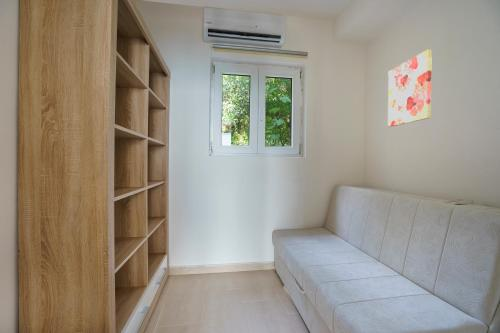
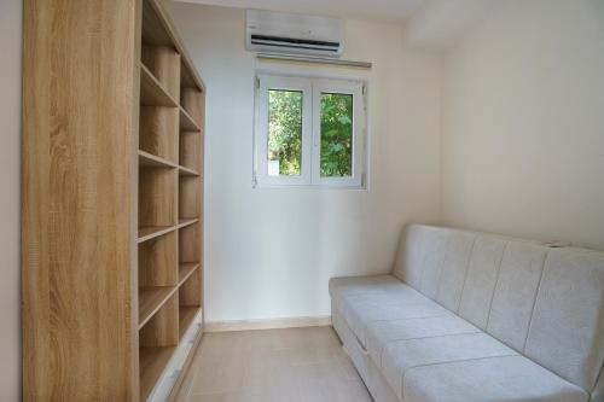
- wall art [387,48,433,128]
